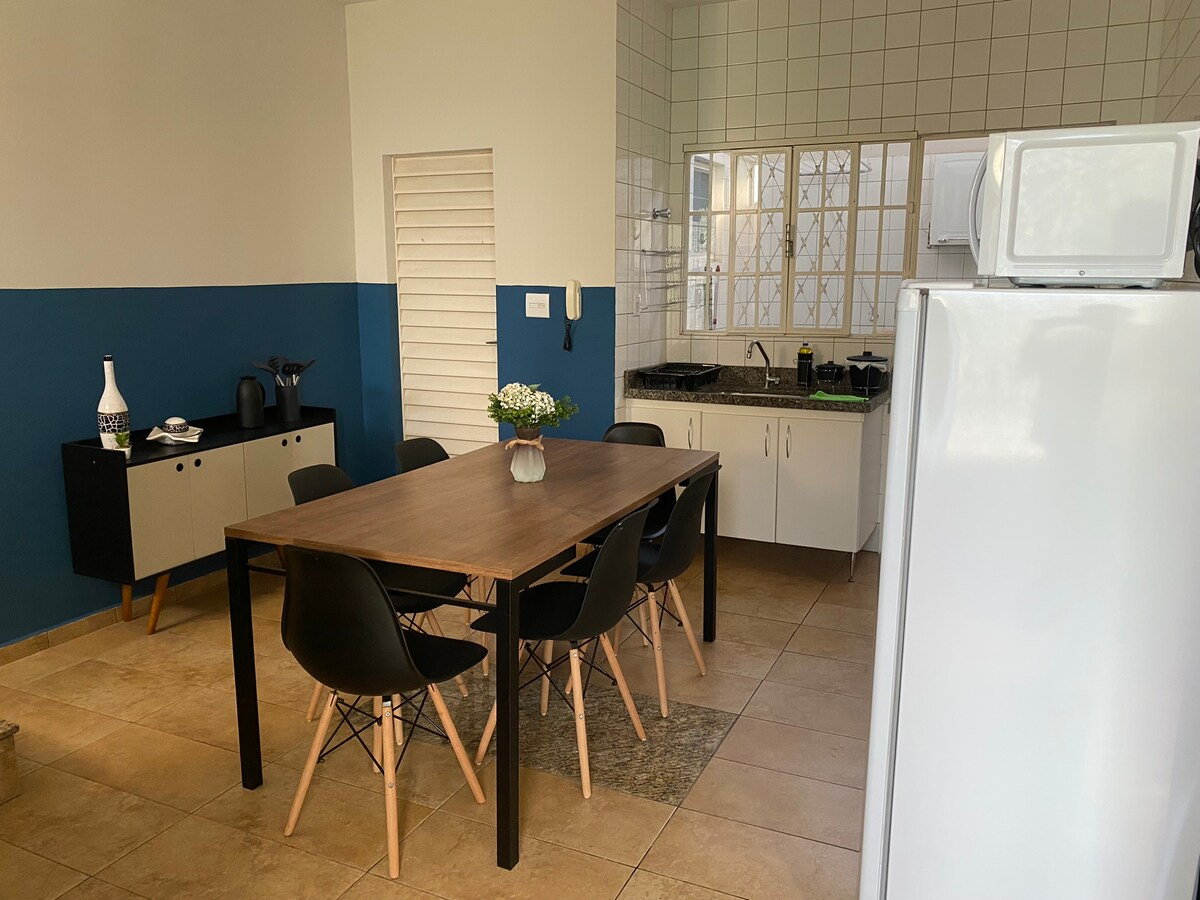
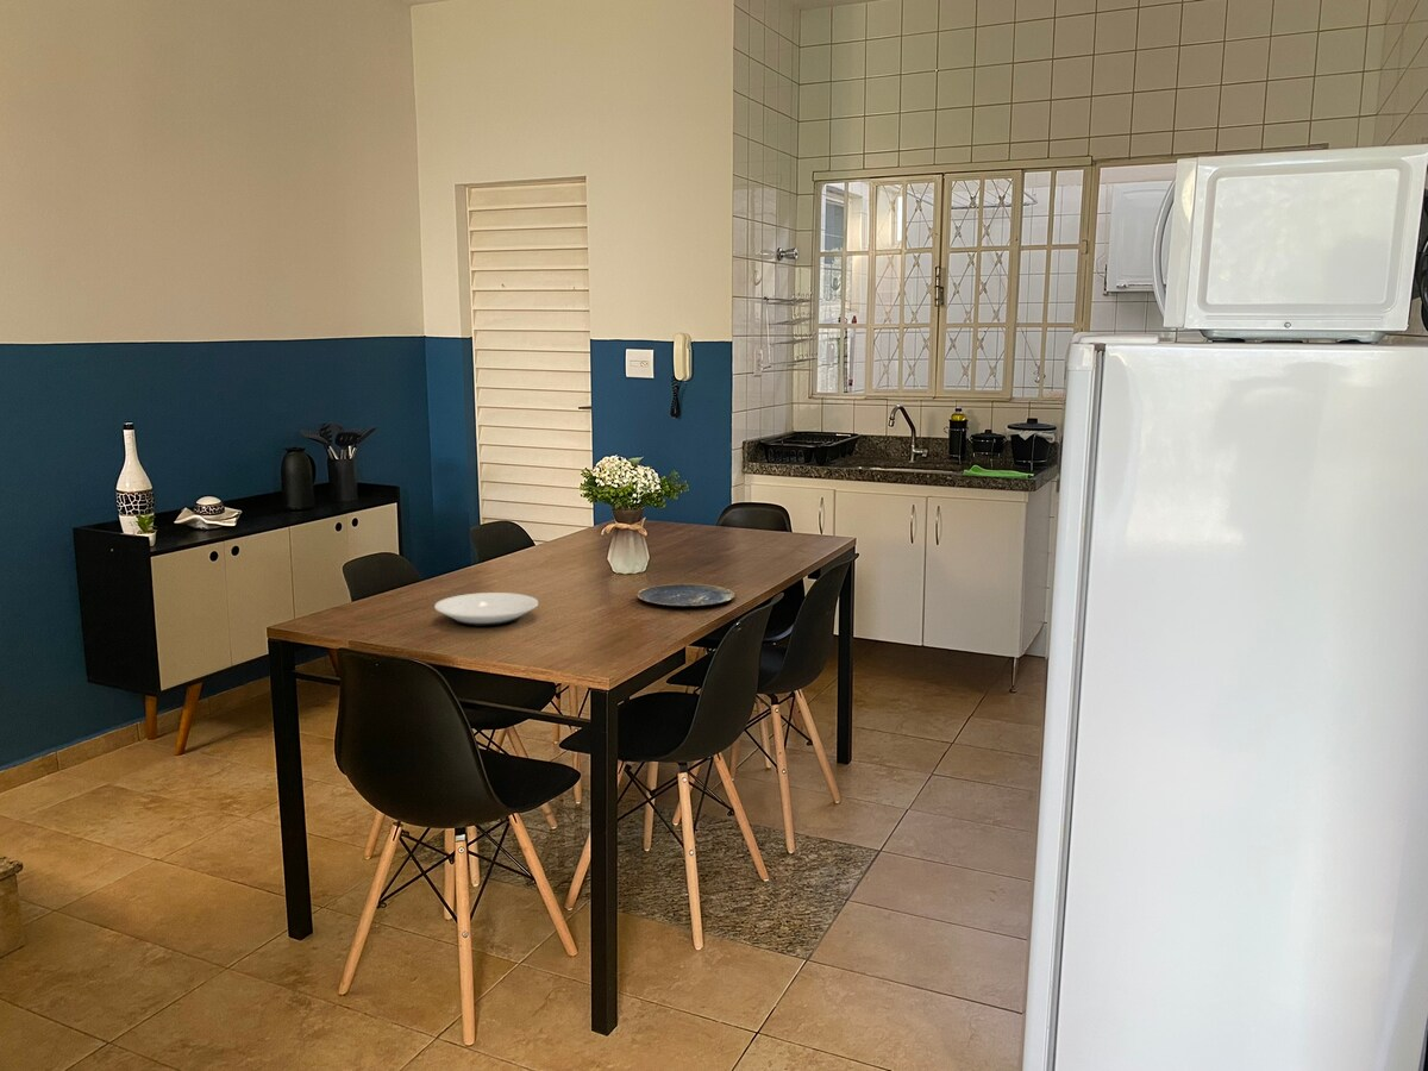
+ plate [433,591,539,628]
+ plate [635,583,737,608]
